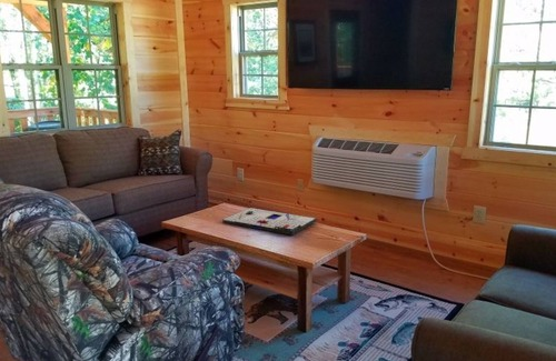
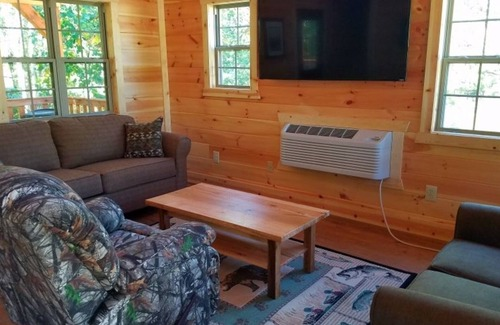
- board game [221,207,318,237]
